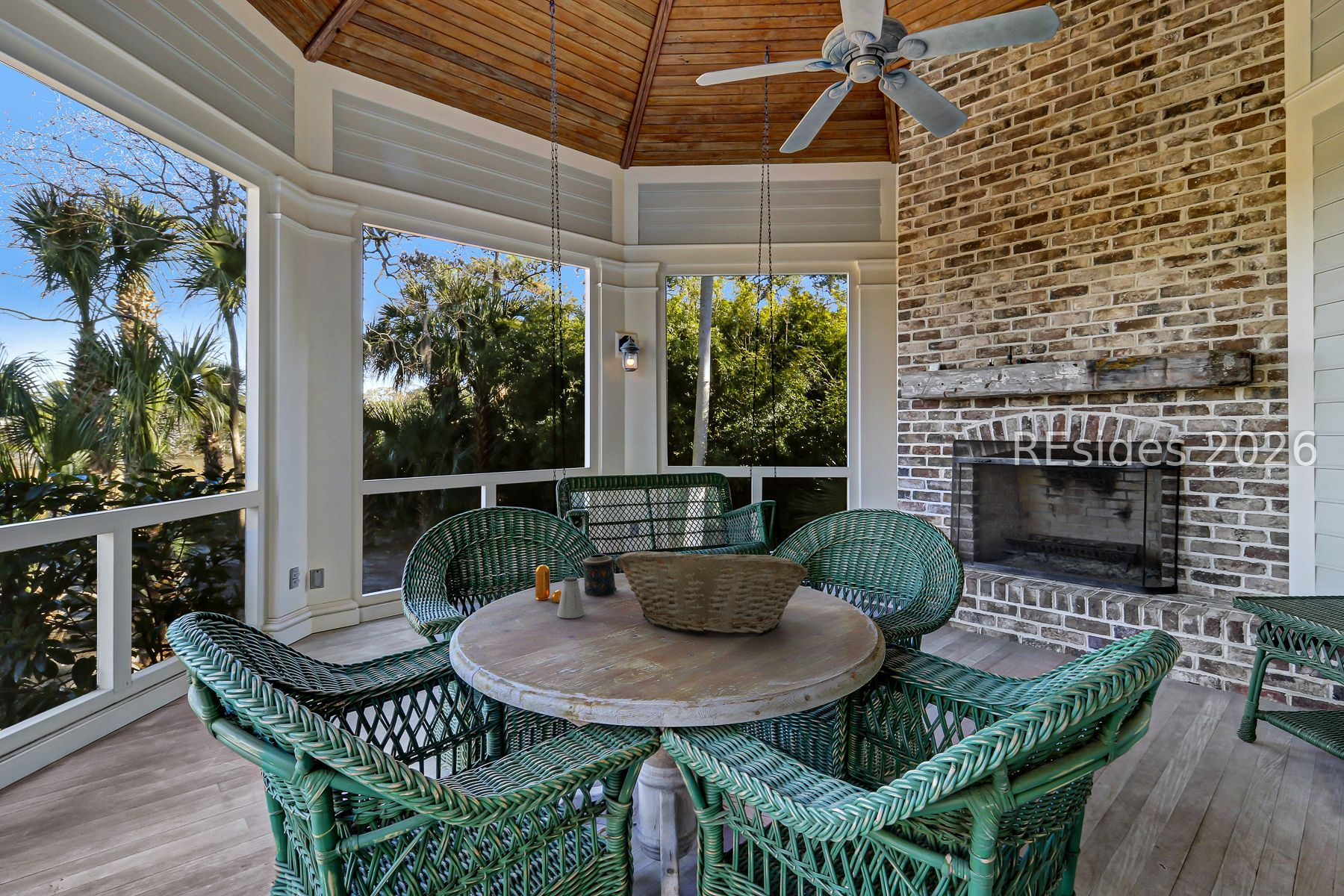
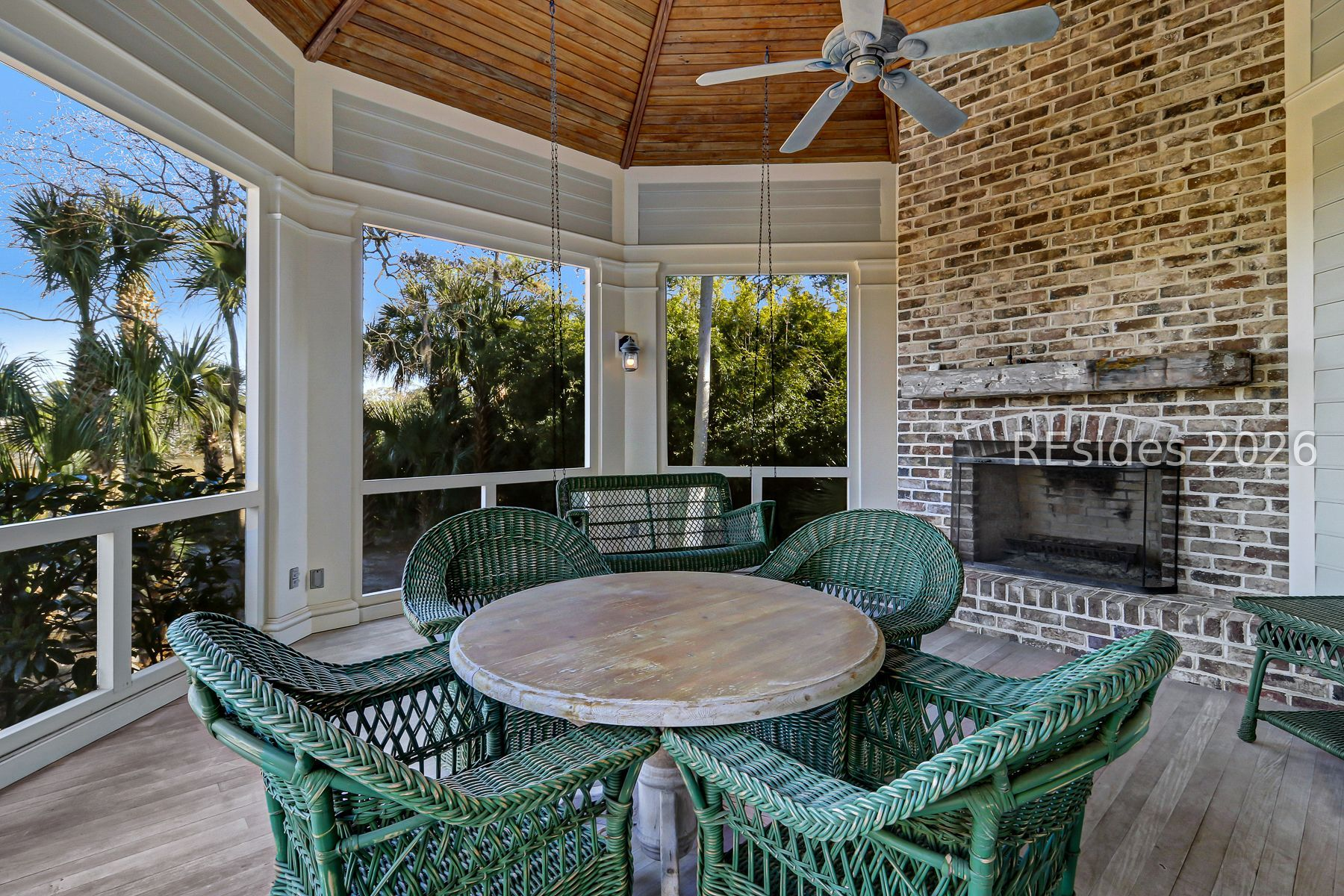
- fruit basket [615,547,808,635]
- saltshaker [556,576,585,619]
- candle [582,553,618,596]
- pepper shaker [535,564,562,603]
